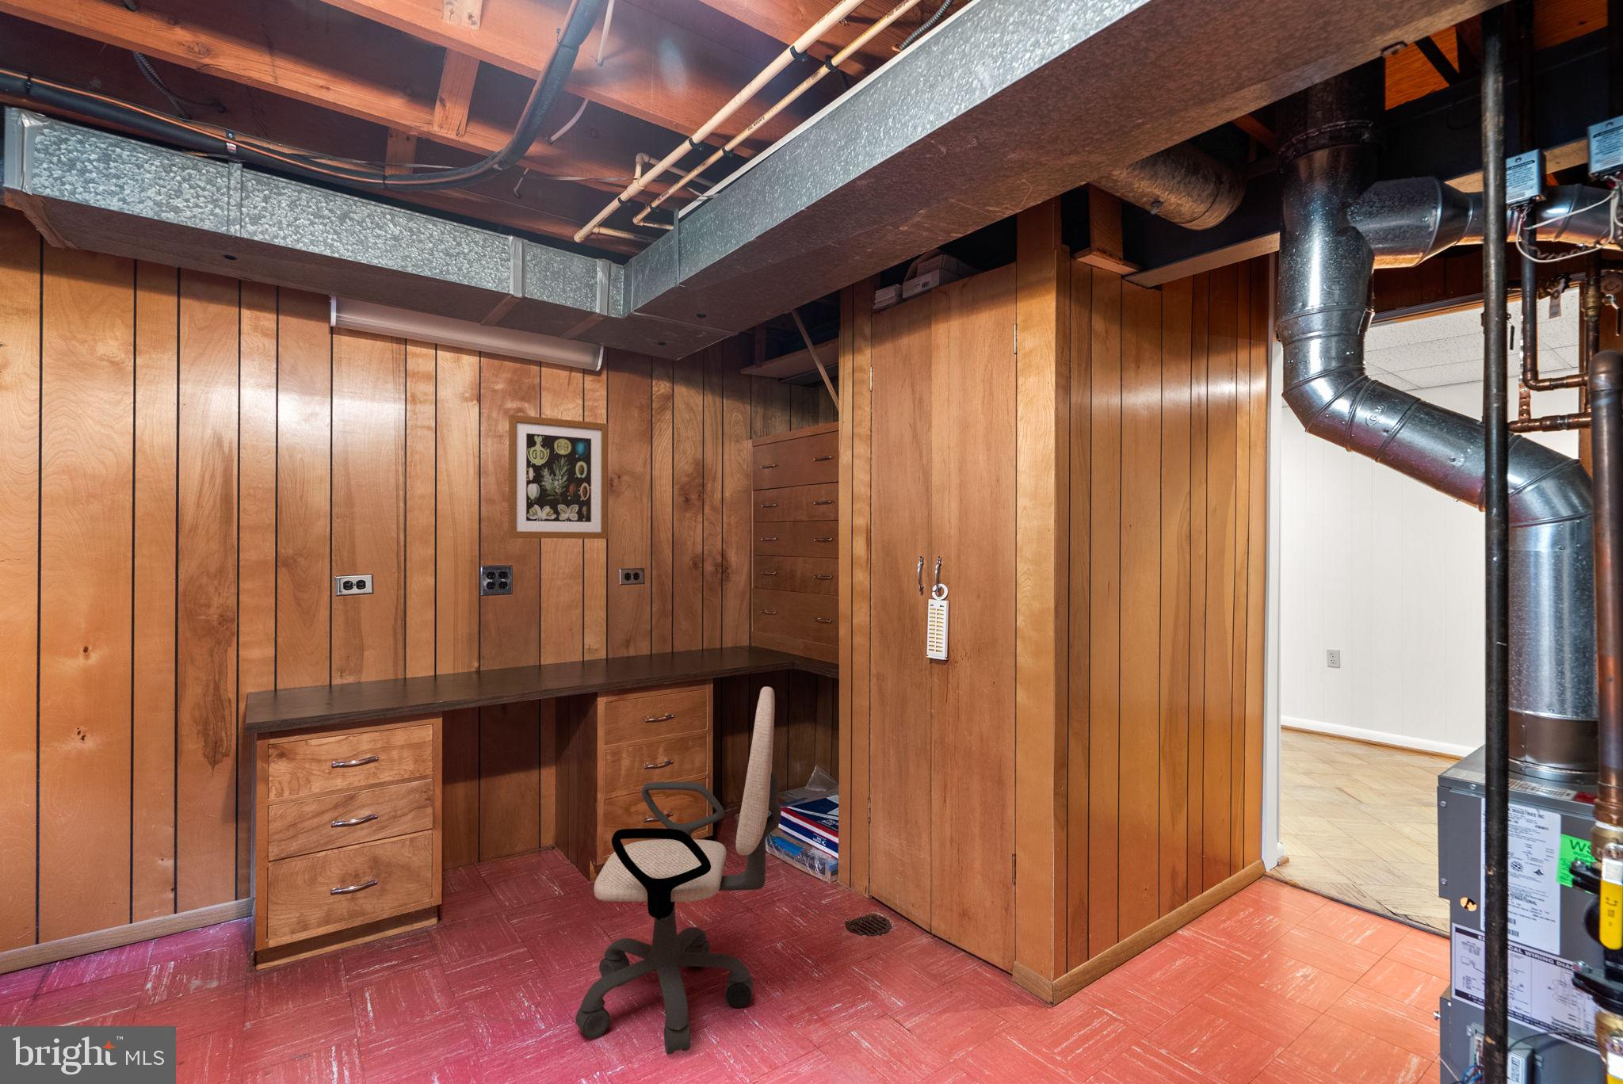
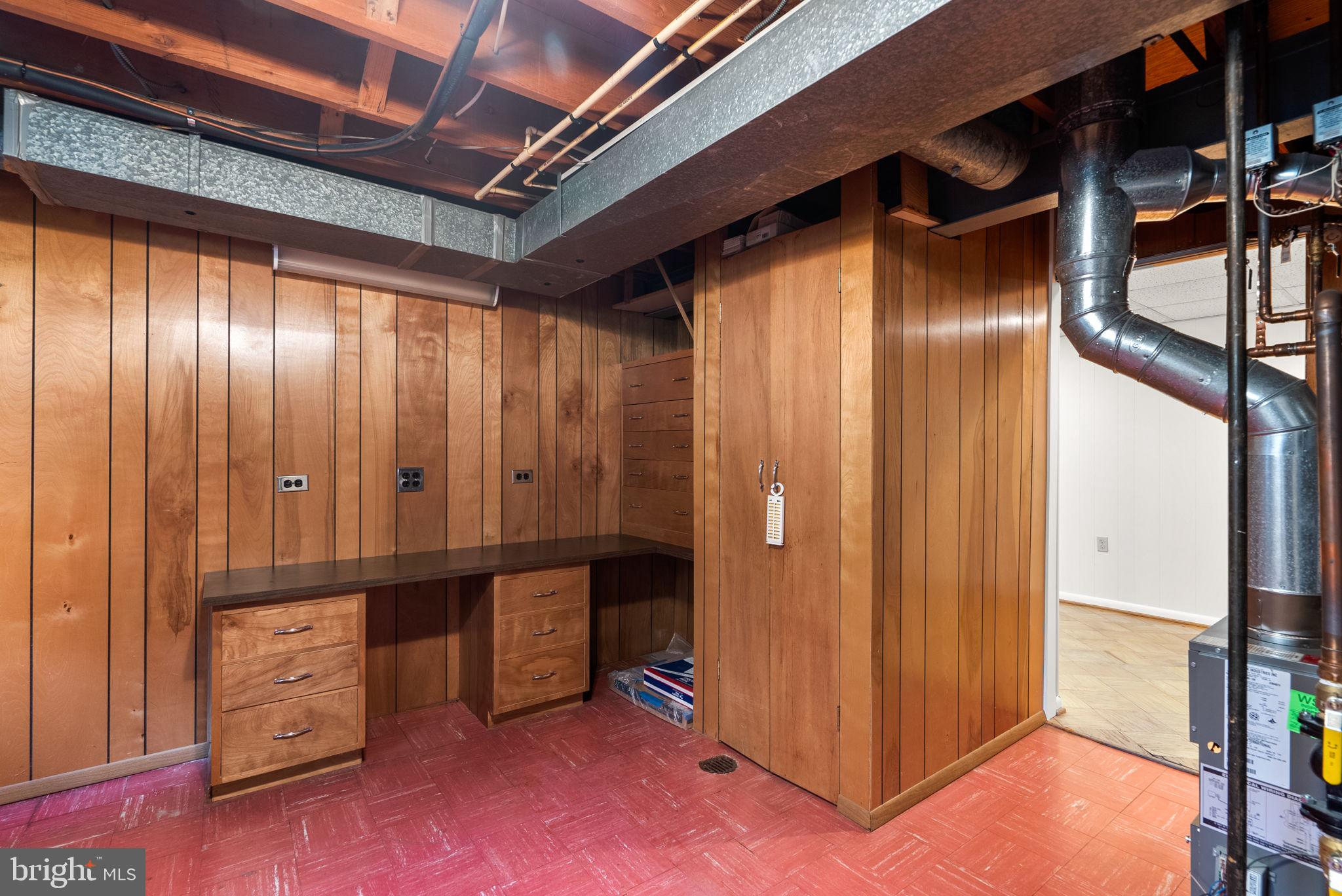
- wall art [508,414,608,540]
- office chair [574,686,782,1055]
